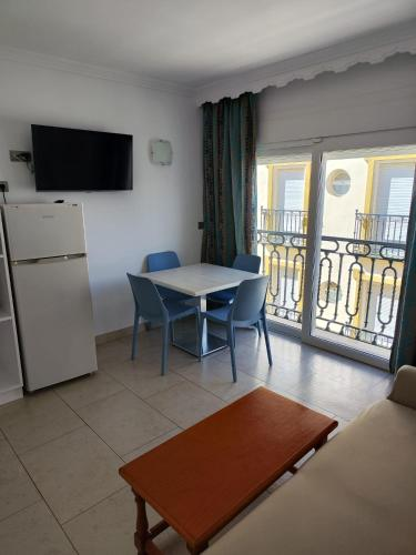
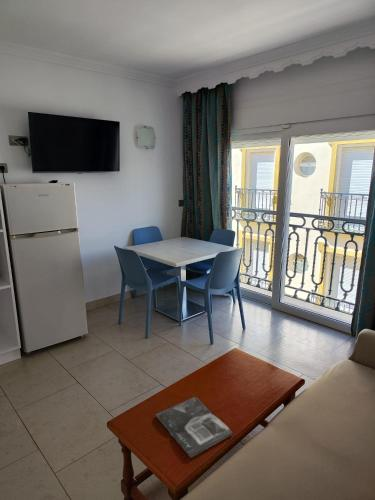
+ magazine [154,396,233,459]
